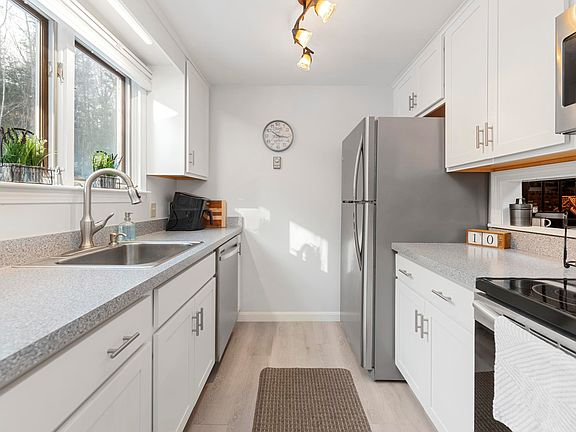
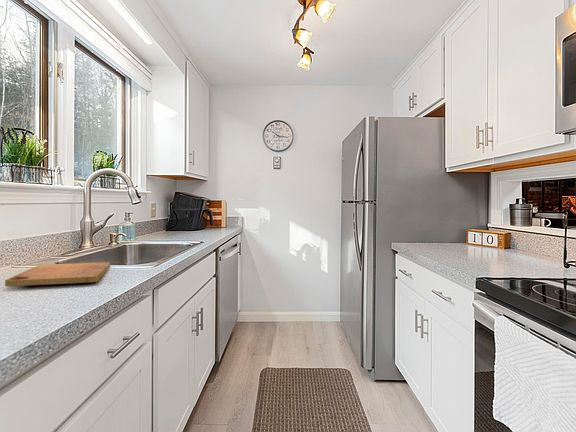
+ cutting board [4,261,111,287]
